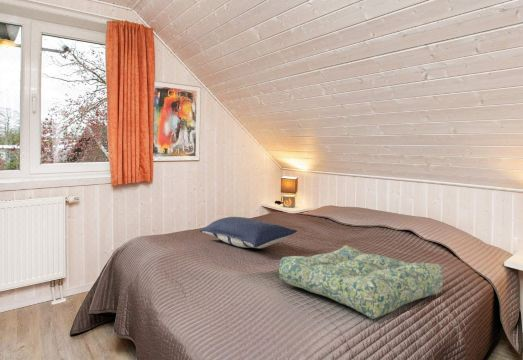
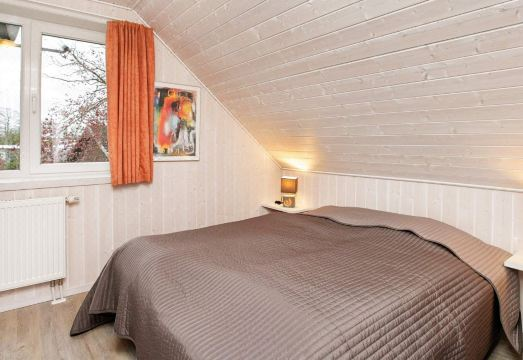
- seat cushion [278,244,444,320]
- pillow [199,216,298,249]
